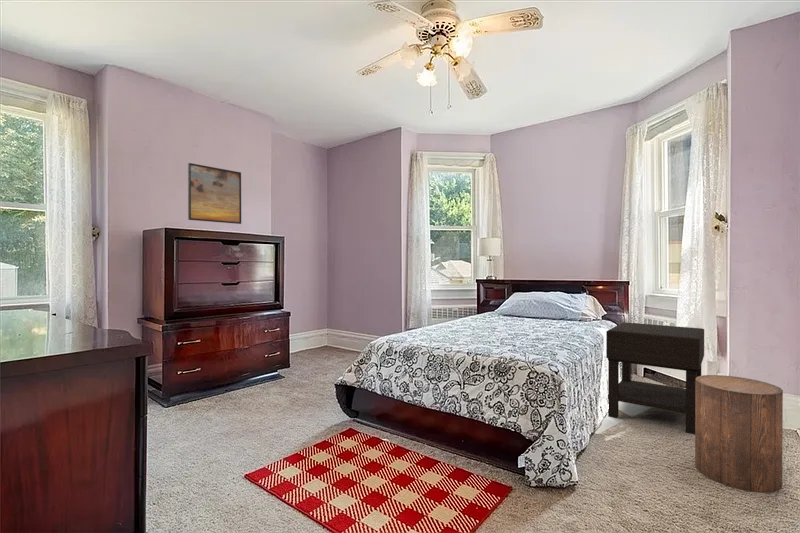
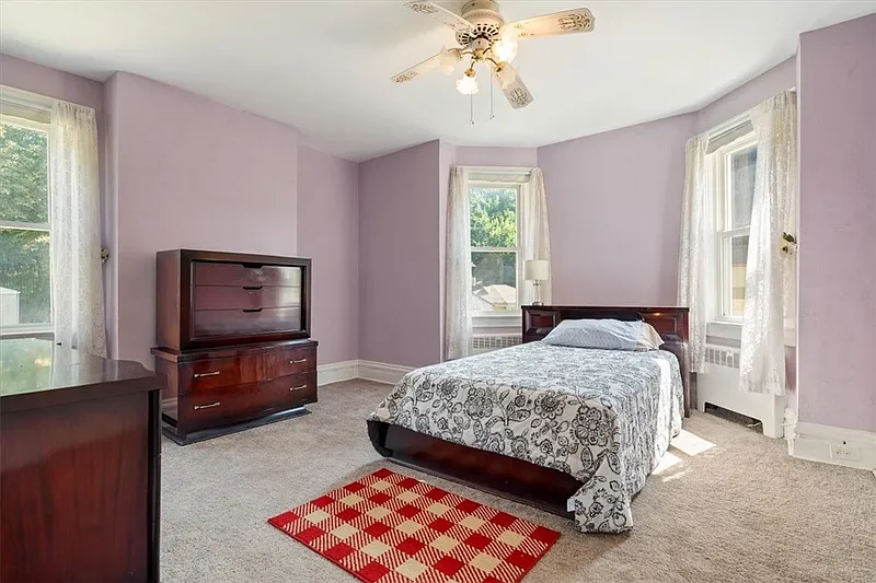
- nightstand [605,321,705,435]
- stool [694,374,784,494]
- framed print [187,162,242,225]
